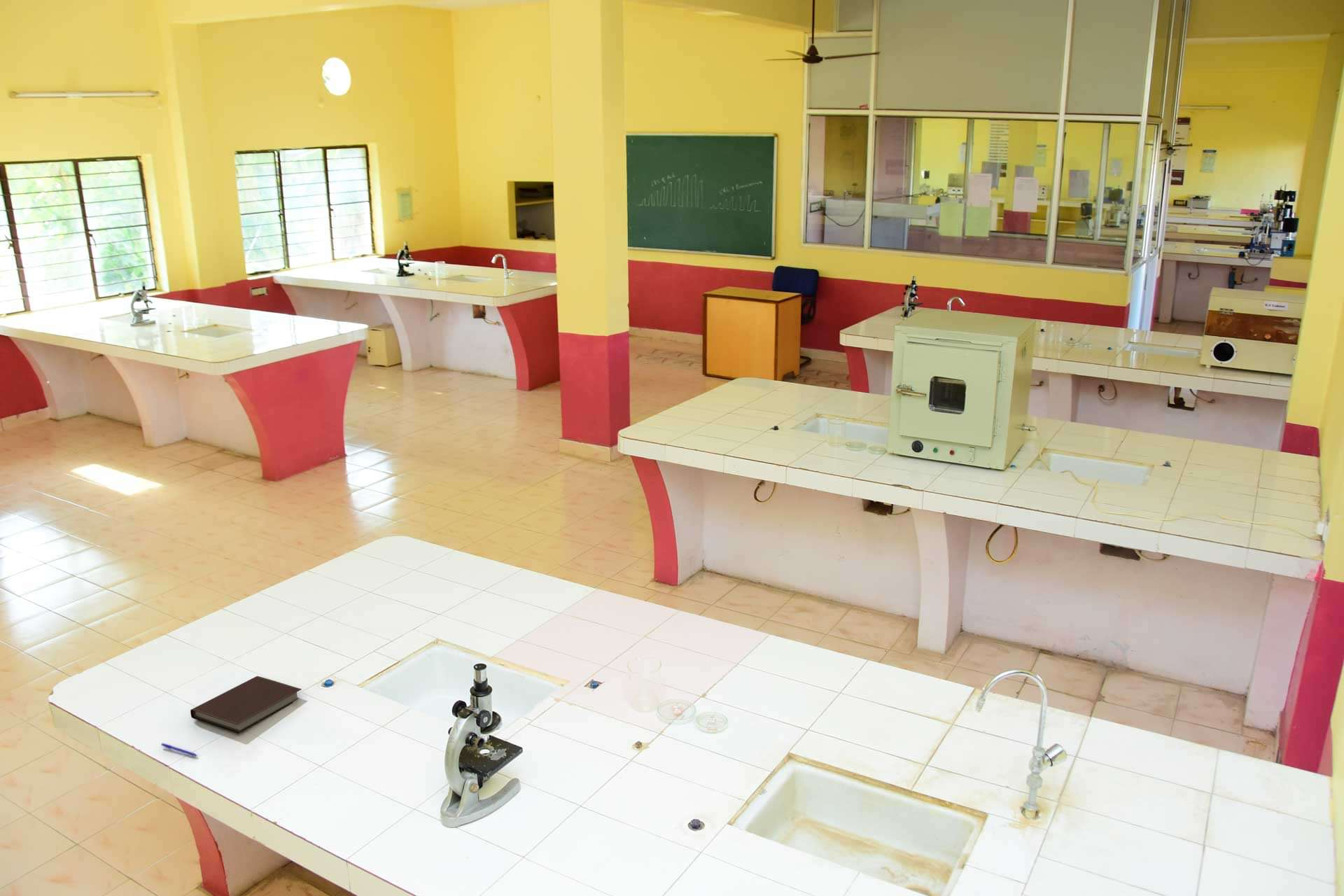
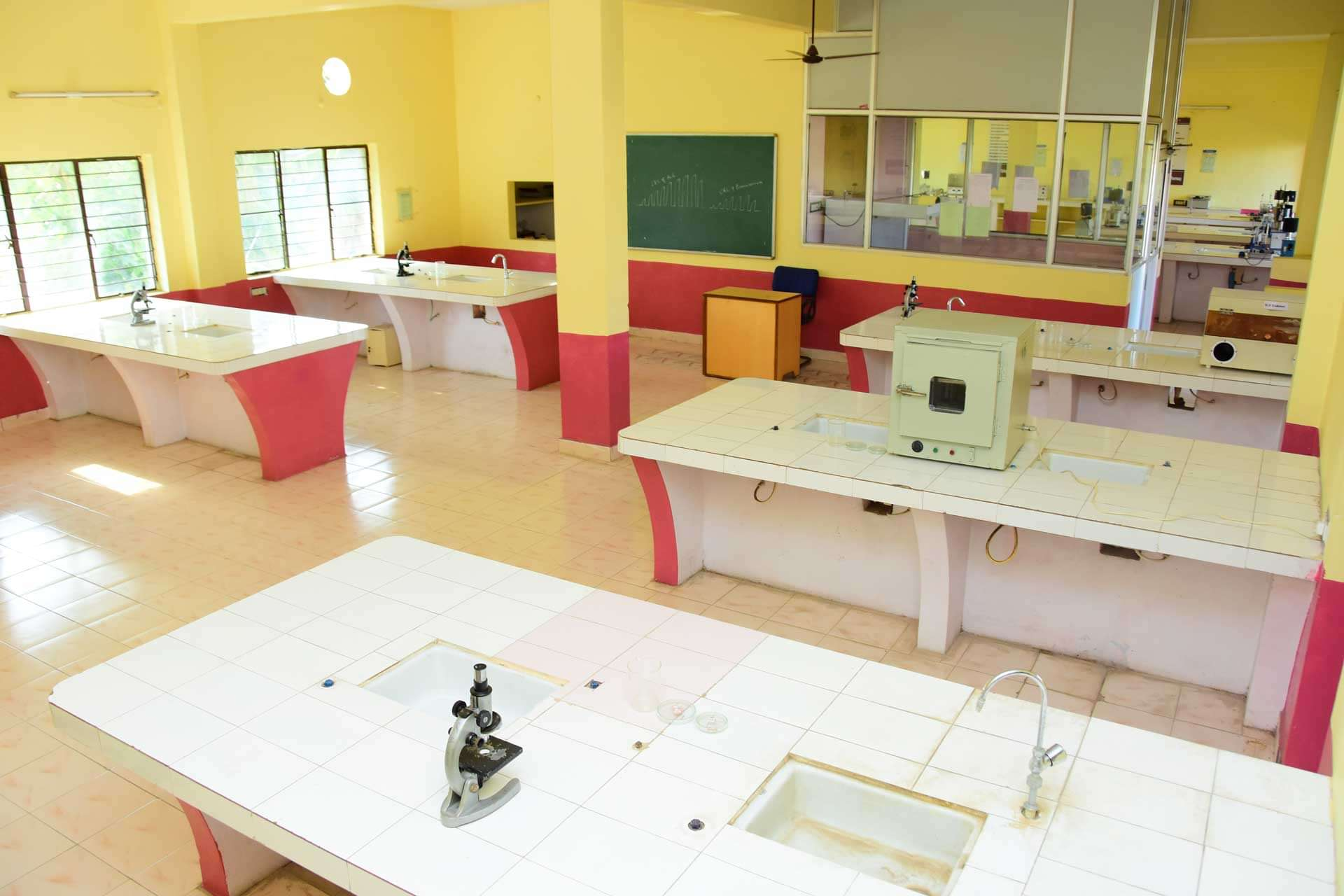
- notebook [190,675,302,734]
- pen [160,743,198,757]
